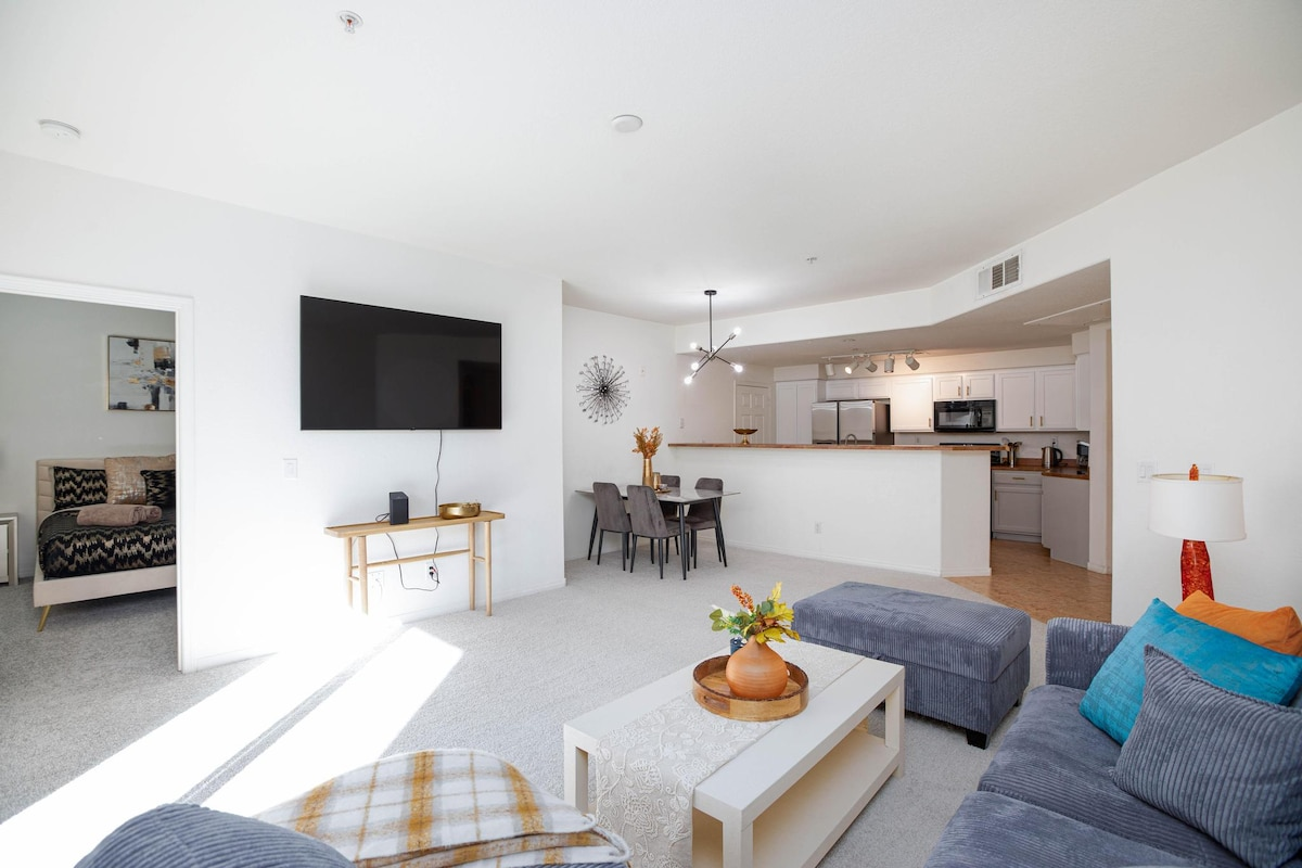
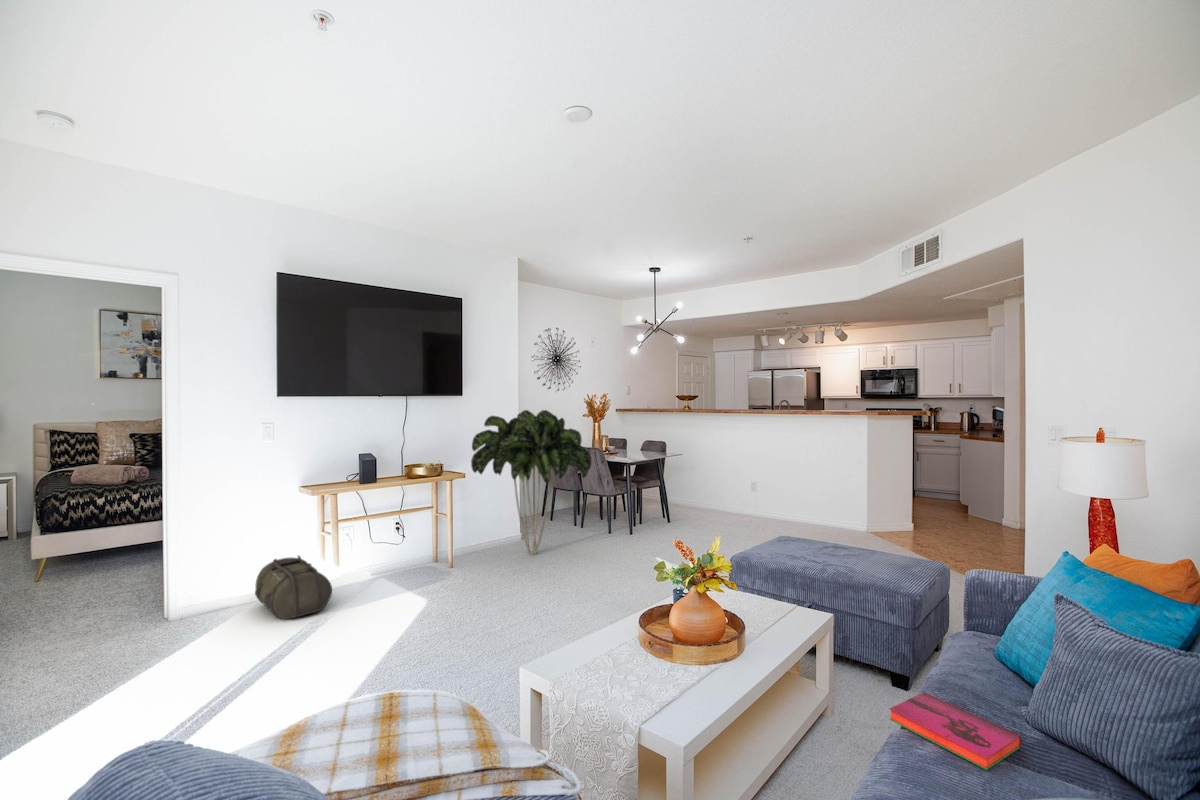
+ indoor plant [470,409,592,556]
+ backpack [254,554,333,620]
+ hardback book [888,691,1022,771]
